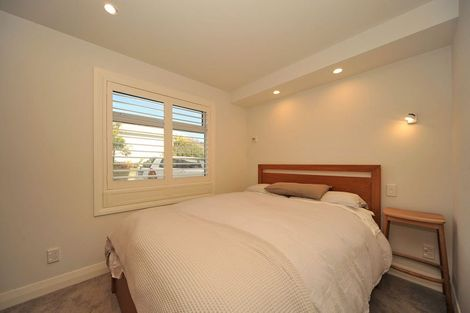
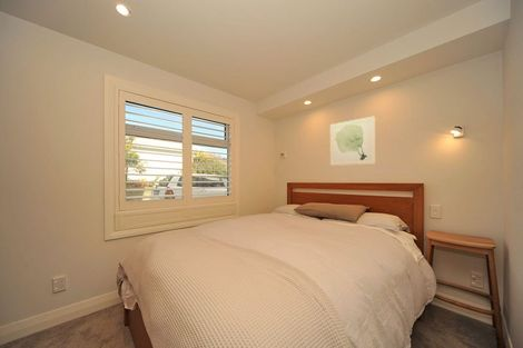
+ wall art [329,116,376,167]
